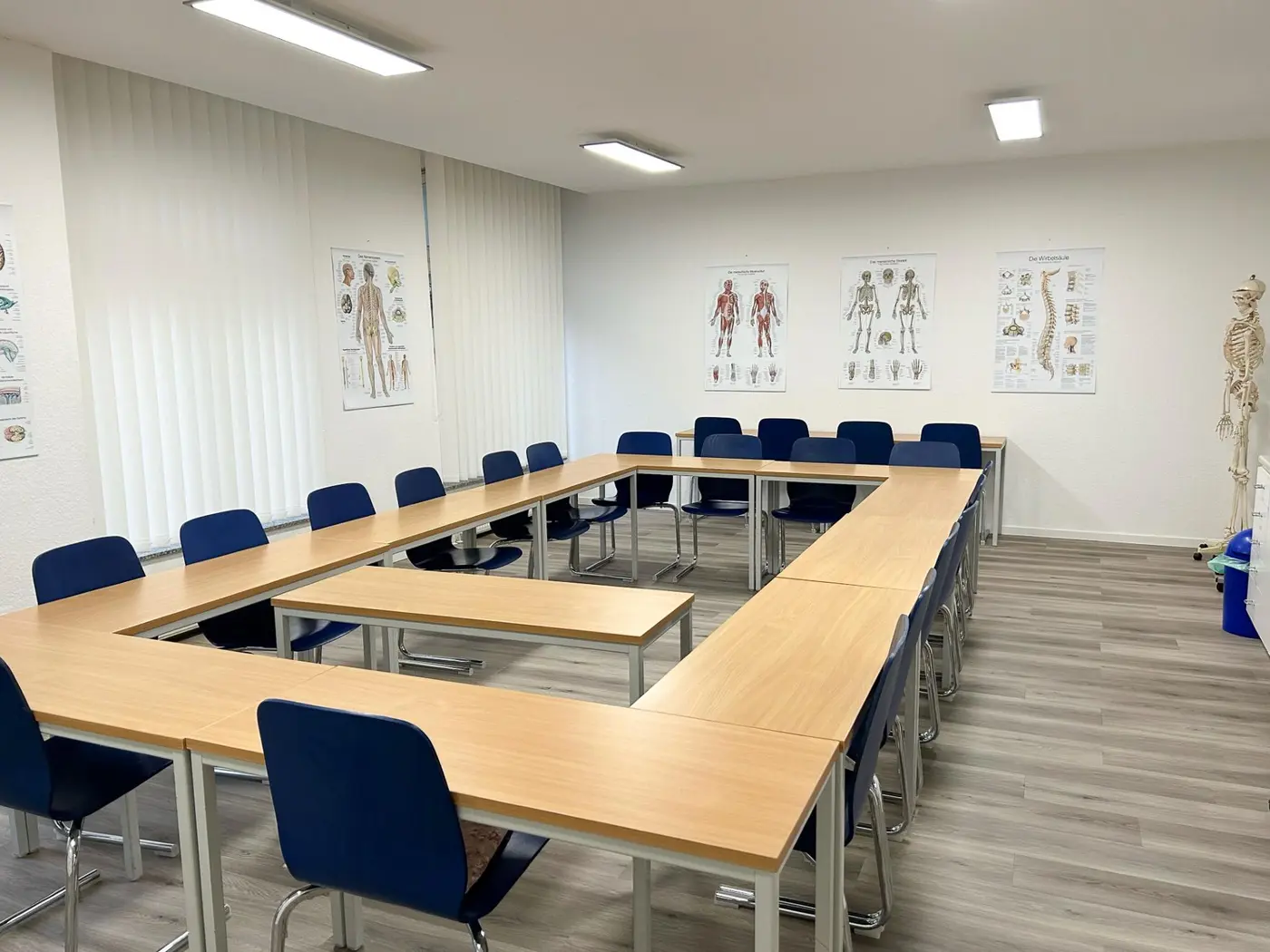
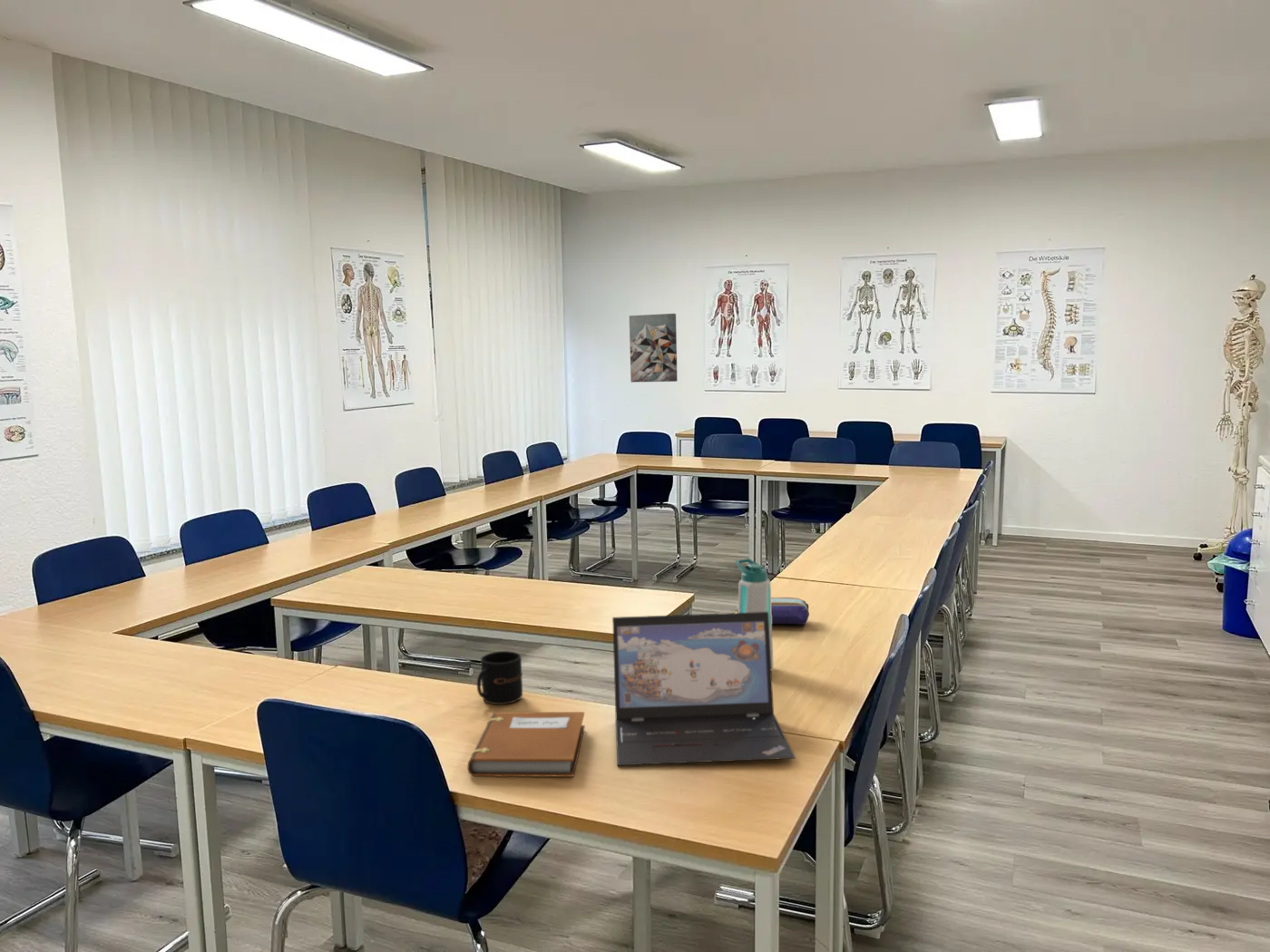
+ notebook [466,711,586,778]
+ wall art [629,313,679,383]
+ laptop [611,612,796,766]
+ water bottle [735,558,775,670]
+ pencil case [736,597,810,626]
+ mug [476,650,523,705]
